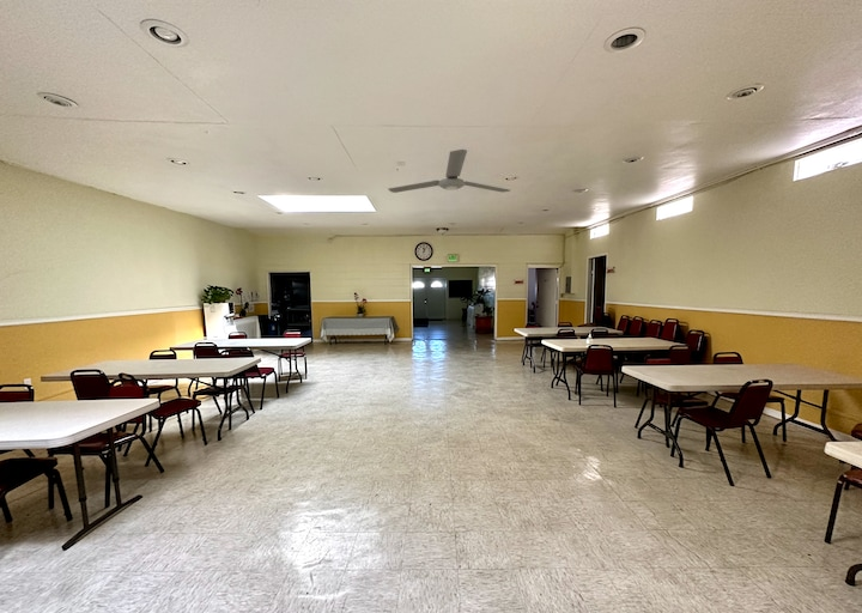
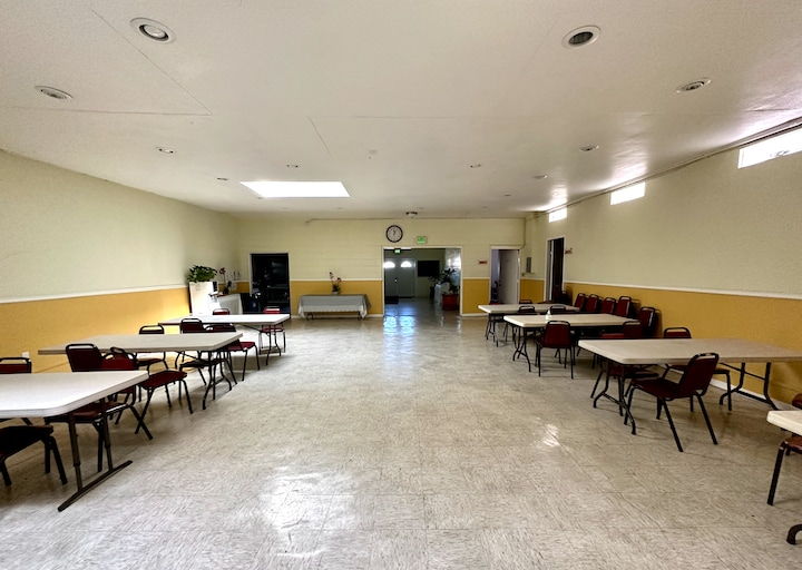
- ceiling fan [387,148,511,194]
